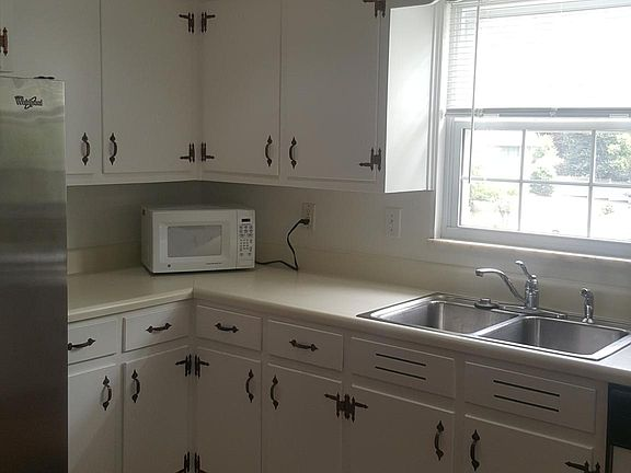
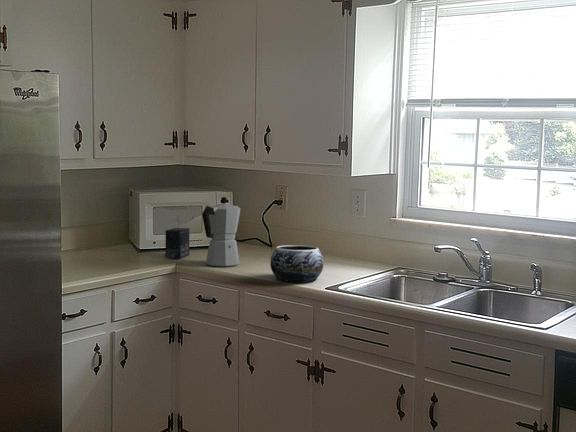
+ small box [165,227,191,259]
+ moka pot [201,196,242,267]
+ decorative bowl [269,244,324,283]
